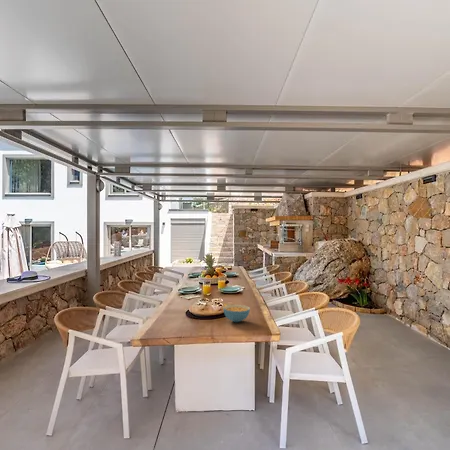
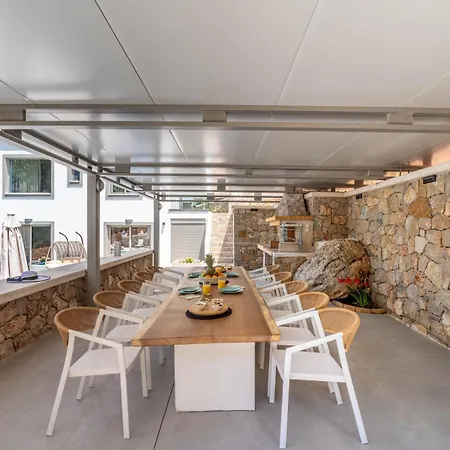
- cereal bowl [222,304,251,323]
